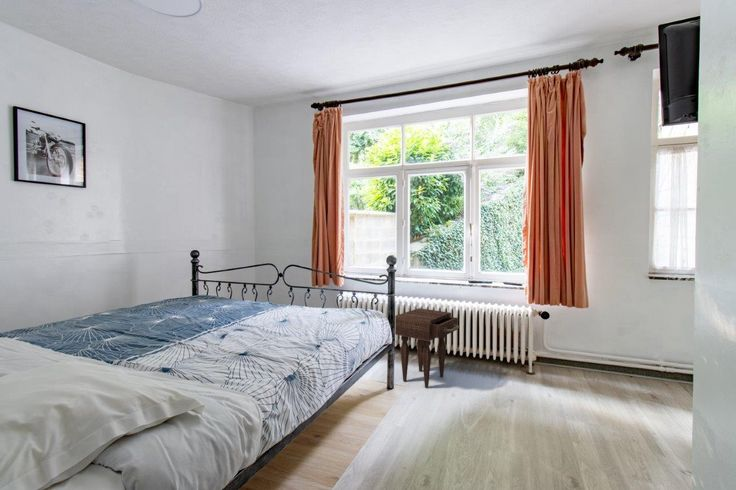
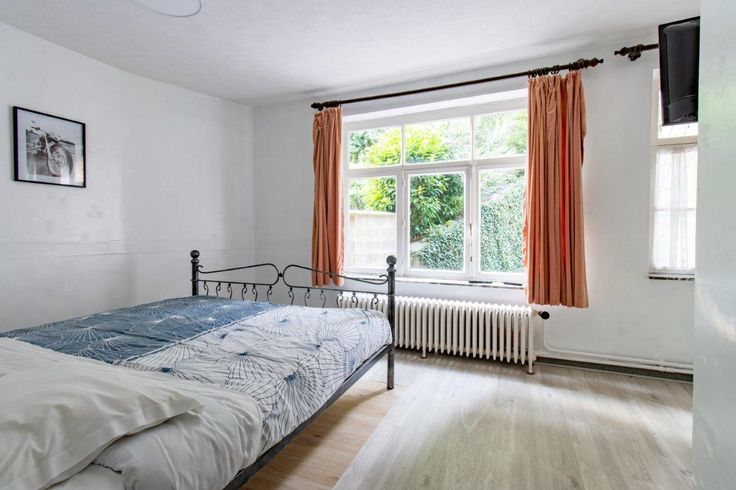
- nightstand [394,307,460,389]
